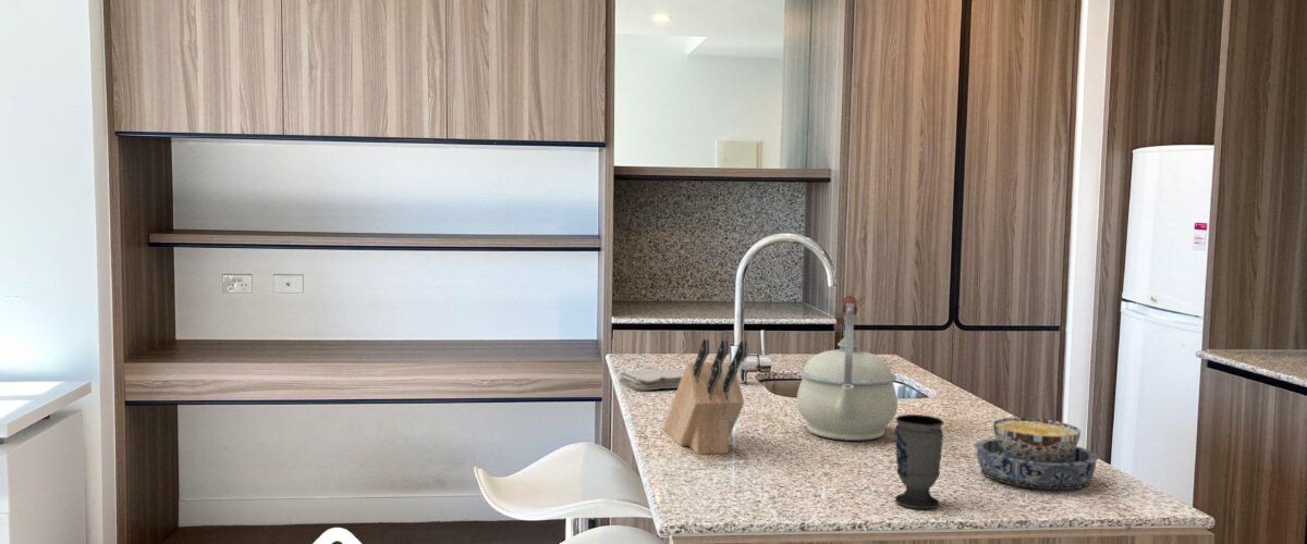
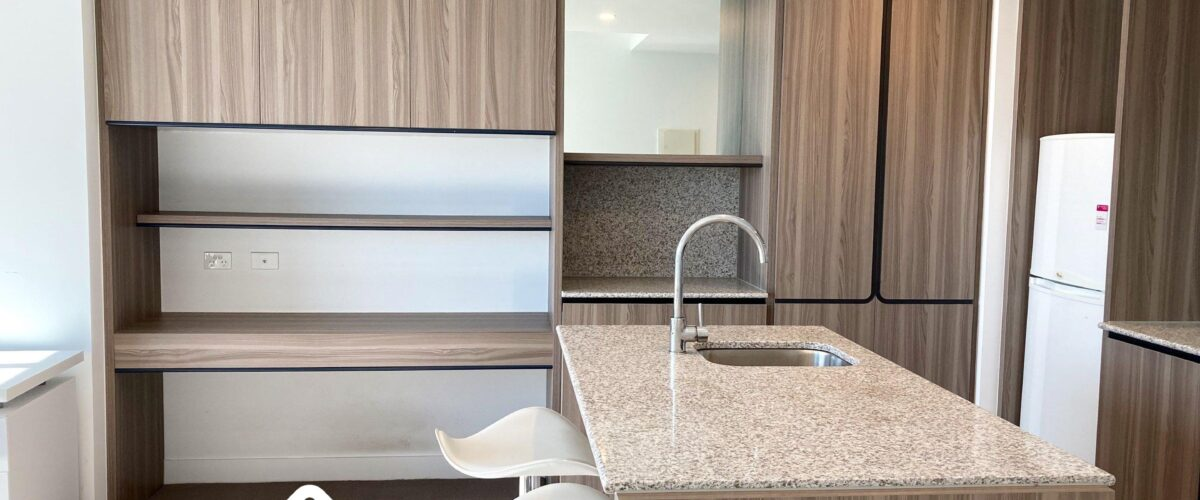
- kettle [796,295,899,442]
- knife block [662,338,747,456]
- washcloth [619,368,685,392]
- bowl [974,417,1100,491]
- cup [894,413,944,509]
